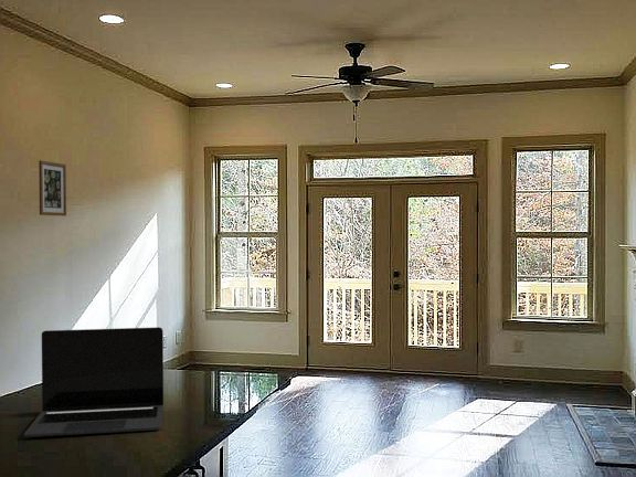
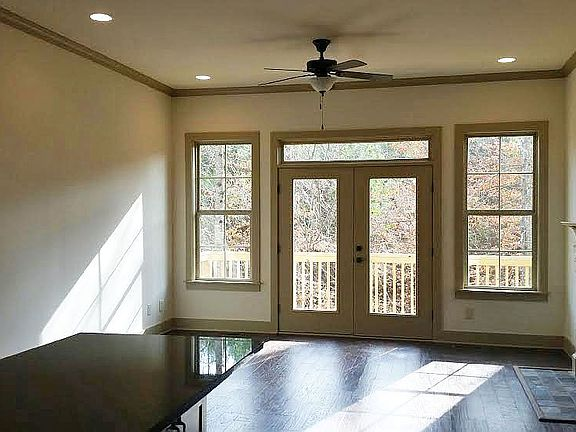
- laptop [23,326,165,438]
- wall art [38,159,67,216]
